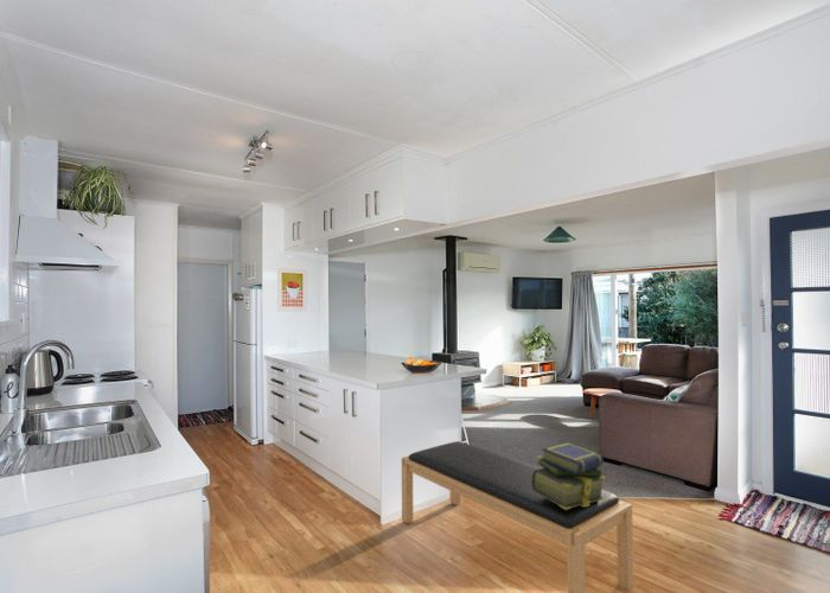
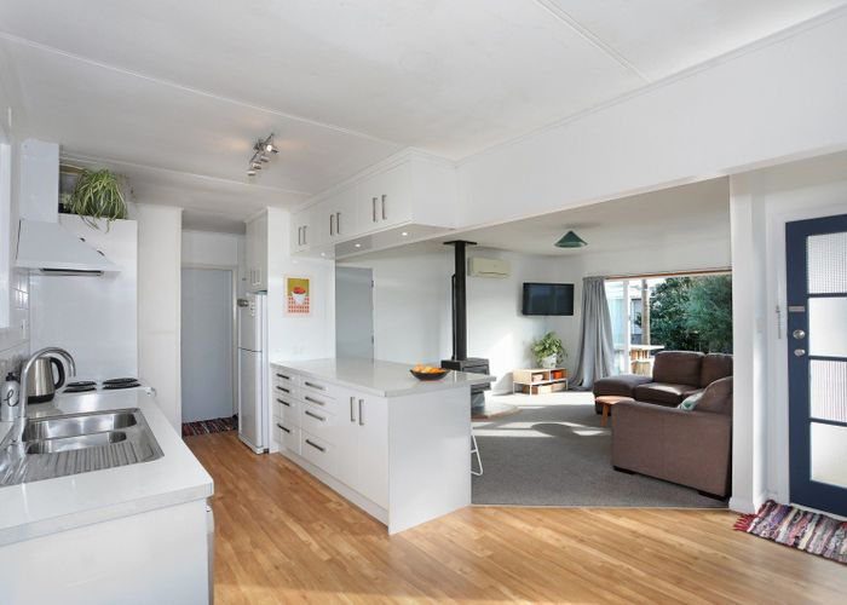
- bench [401,440,634,593]
- stack of books [531,441,607,510]
